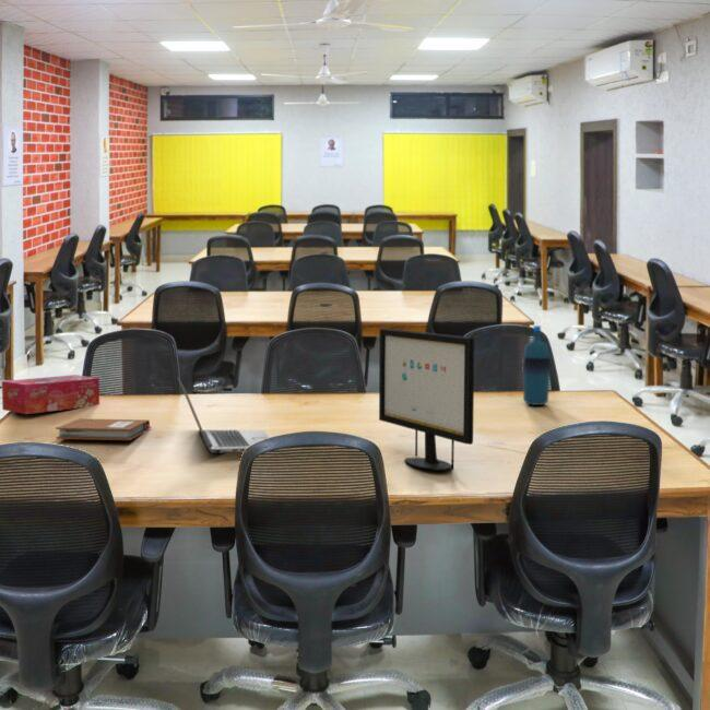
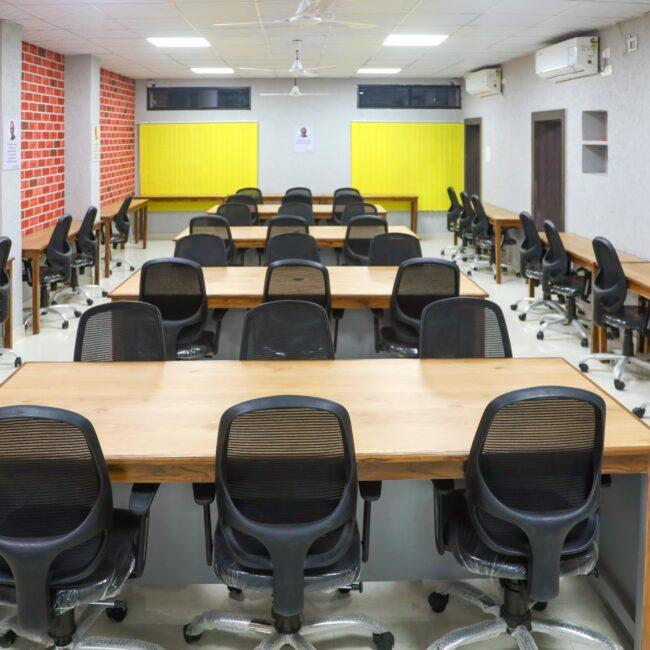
- laptop [176,376,271,454]
- computer monitor [378,328,475,472]
- tissue box [1,374,100,415]
- notebook [55,417,152,441]
- water bottle [522,324,552,406]
